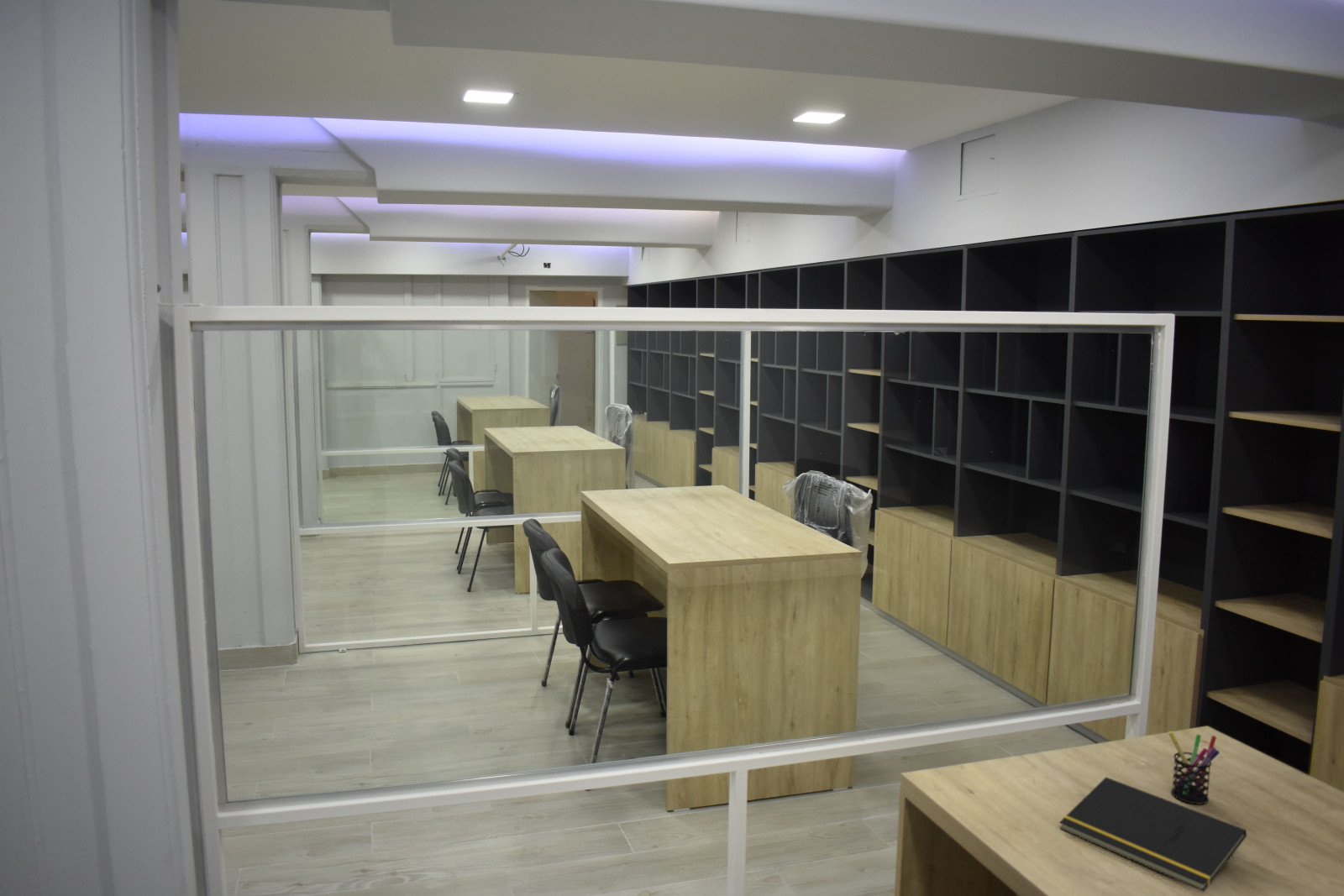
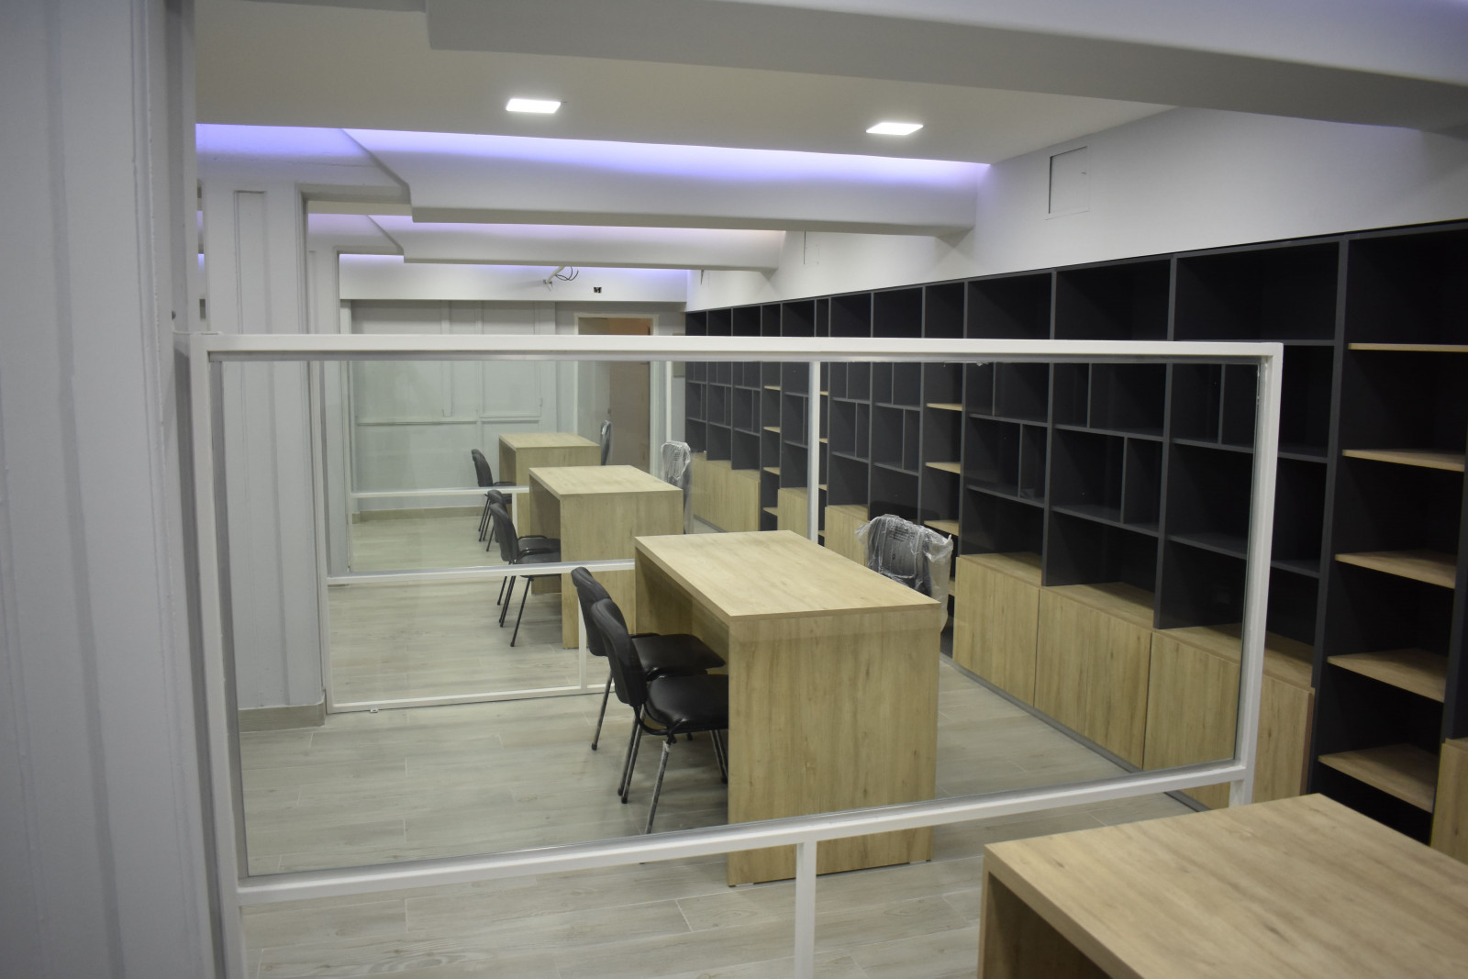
- pen holder [1168,731,1221,805]
- notepad [1059,776,1247,893]
